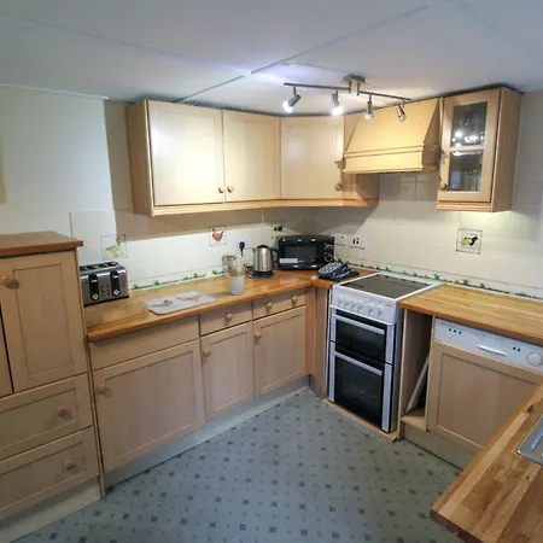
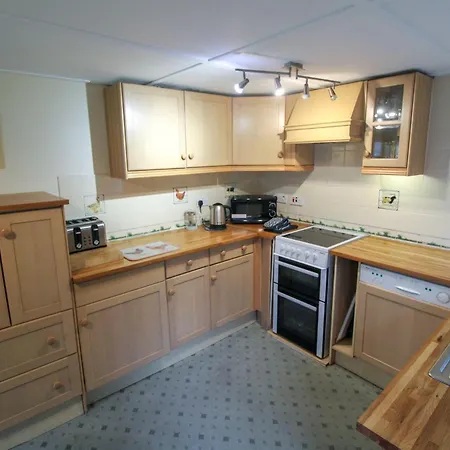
- utensil holder [224,265,247,296]
